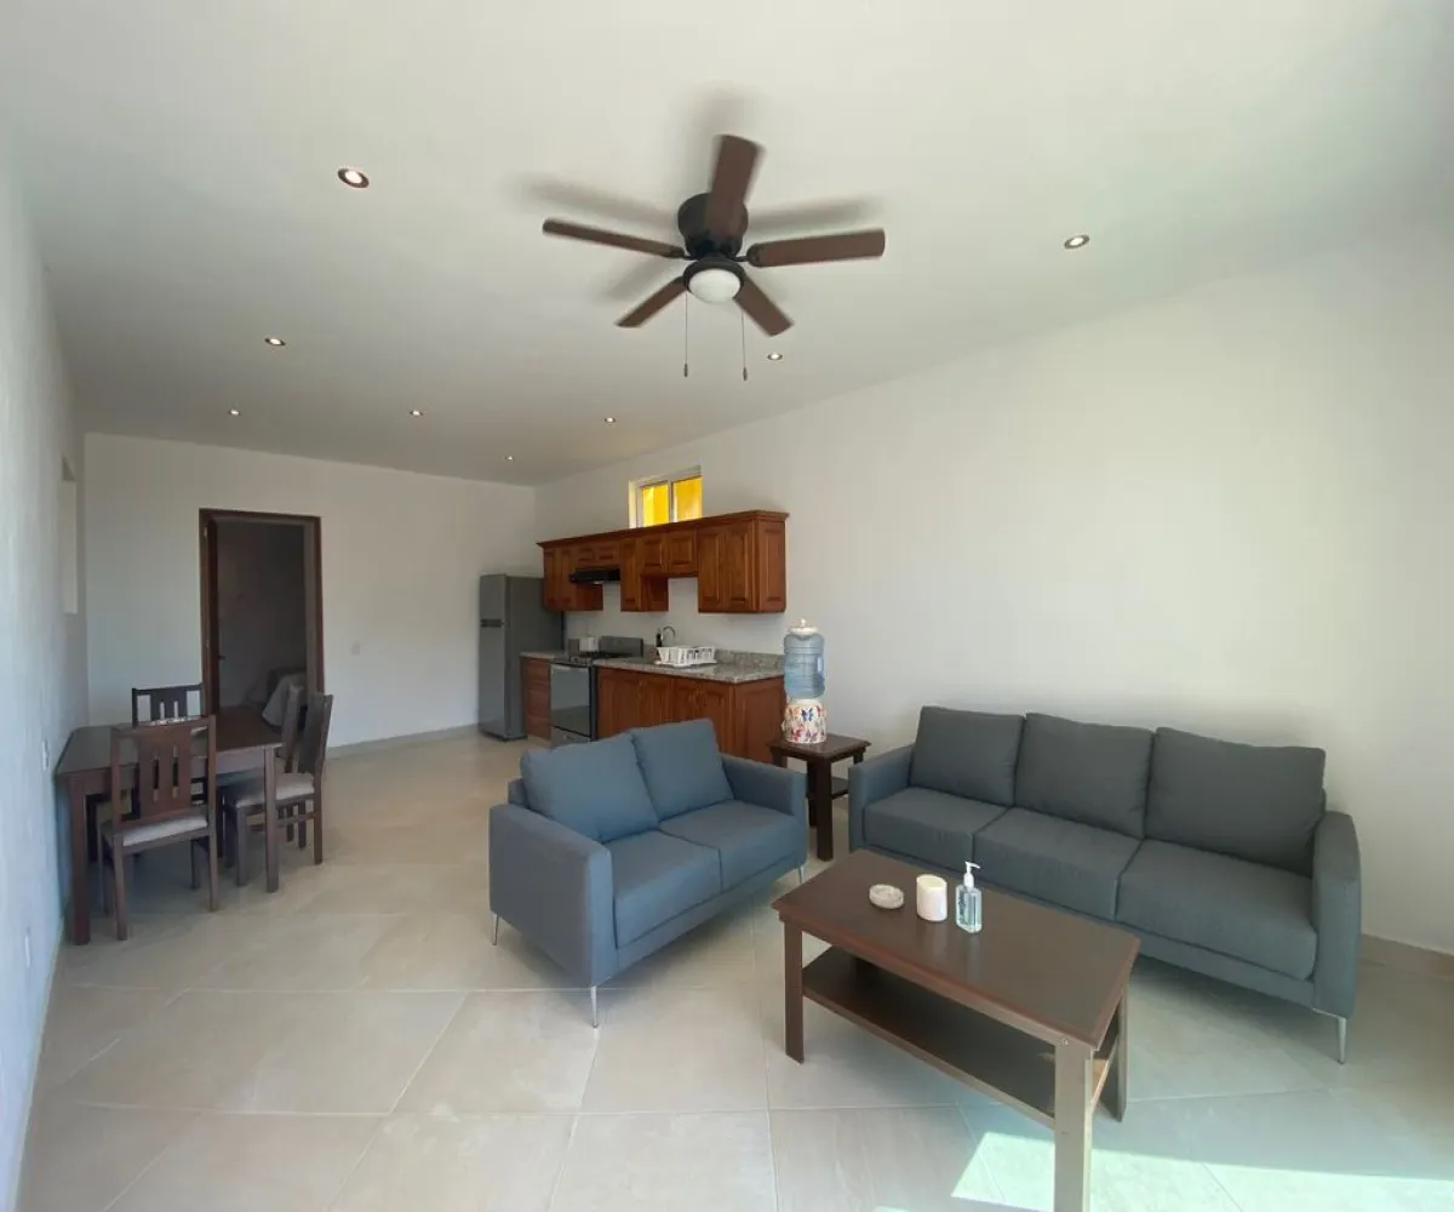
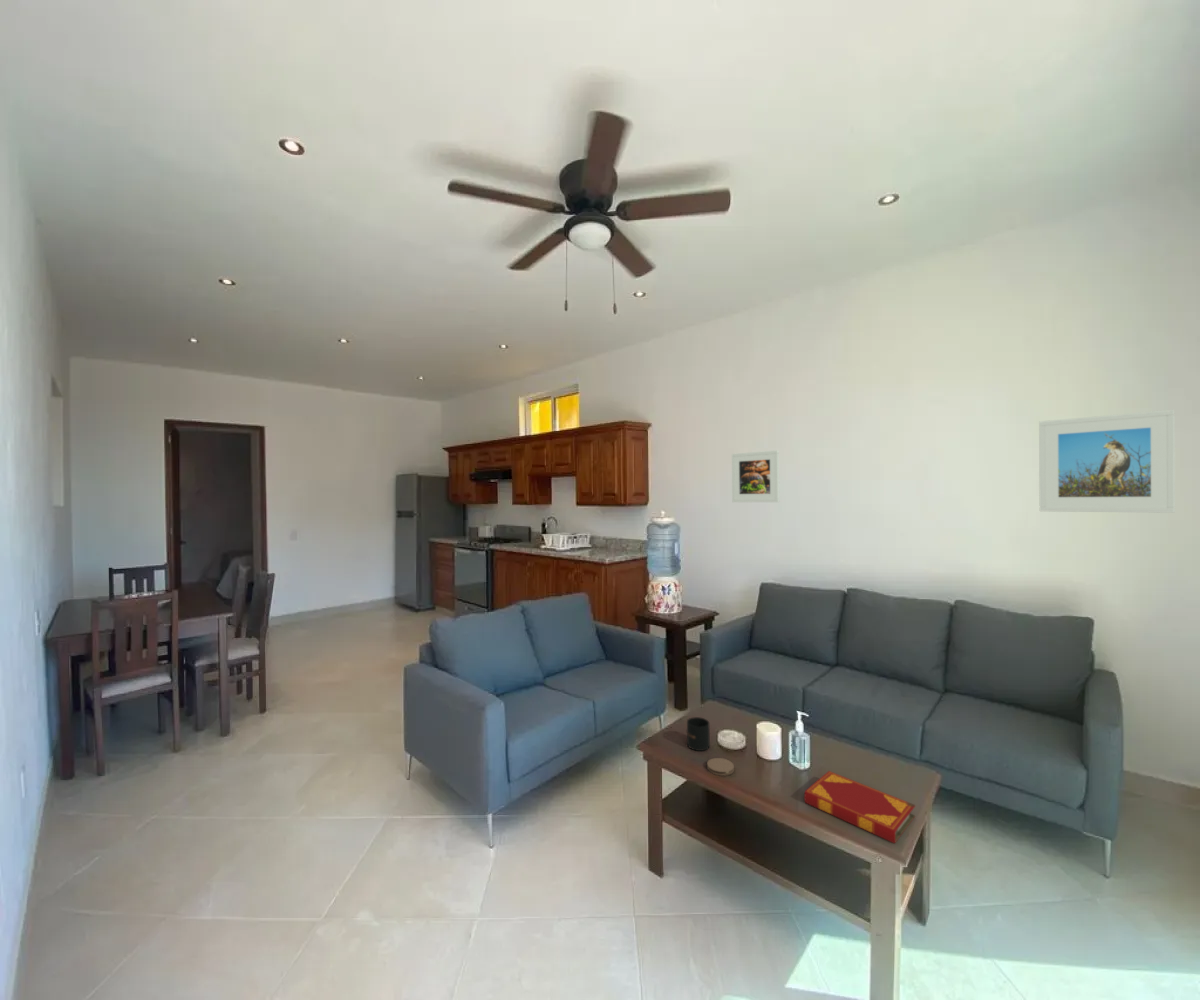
+ hardback book [803,770,916,844]
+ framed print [1038,409,1176,514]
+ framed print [731,449,780,503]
+ mug [686,716,711,752]
+ coaster [706,757,735,777]
